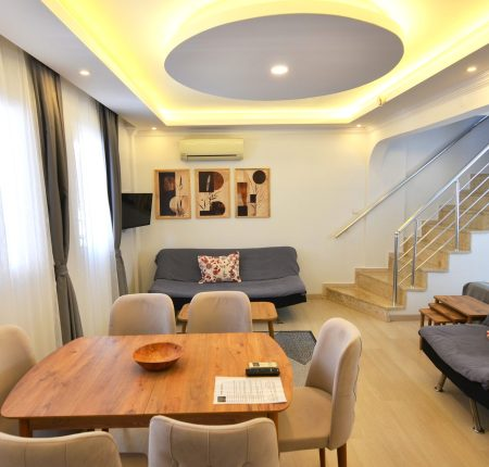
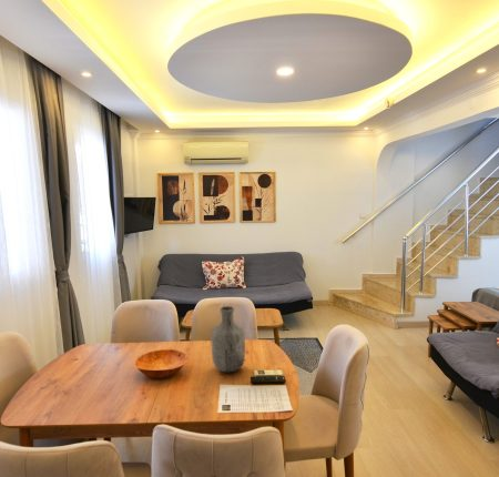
+ vase [211,305,246,373]
